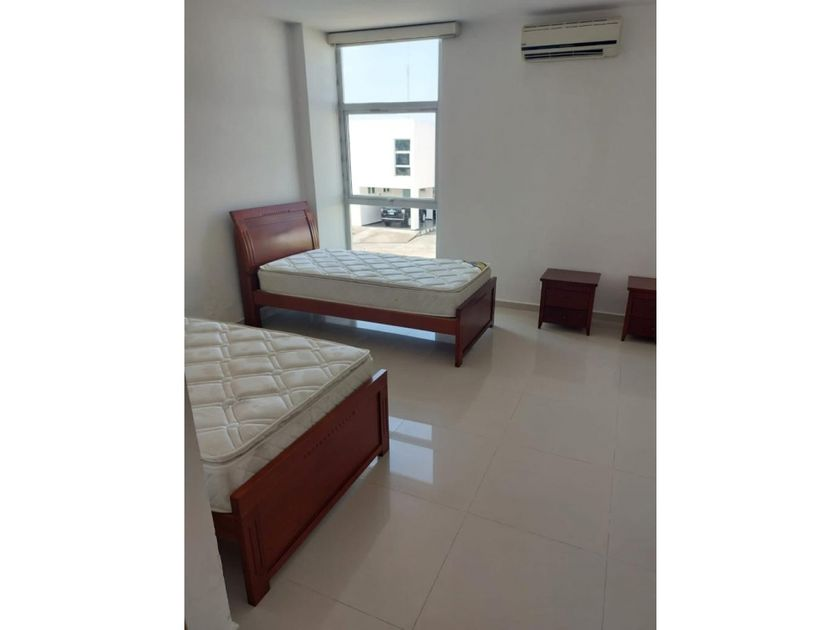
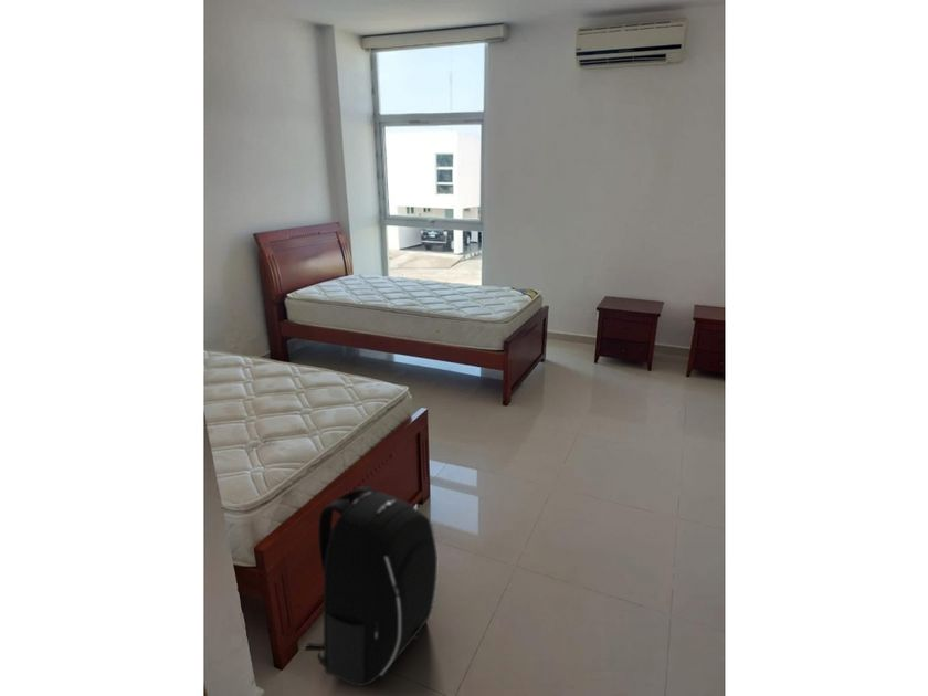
+ backpack [305,485,439,687]
